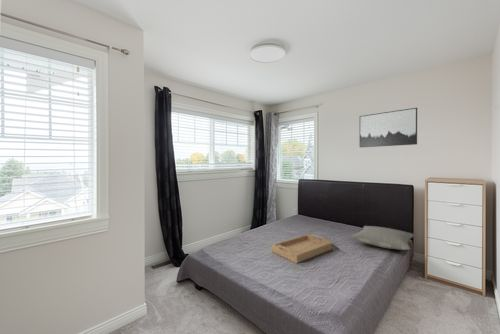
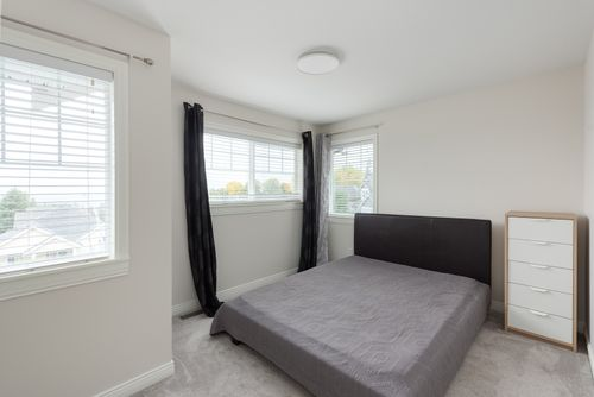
- wall art [359,107,418,148]
- pillow [351,225,416,251]
- serving tray [271,234,333,264]
